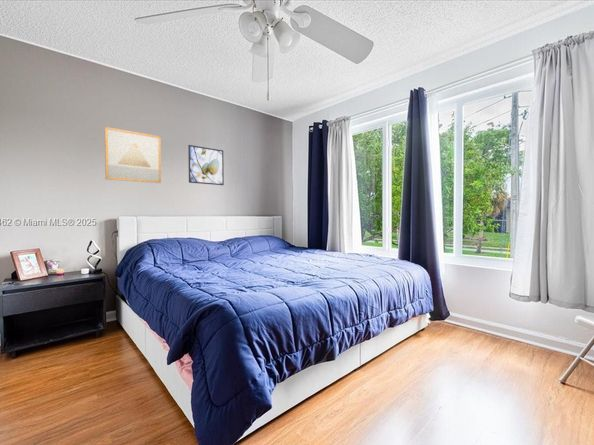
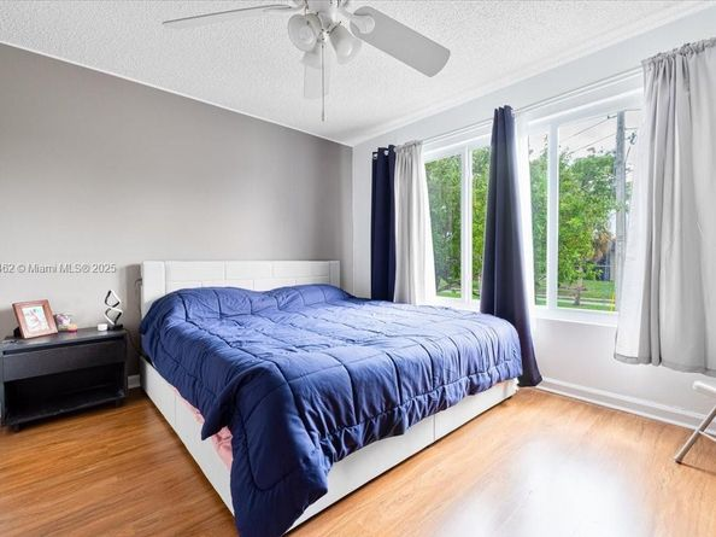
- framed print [187,144,225,186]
- wall art [104,126,162,184]
